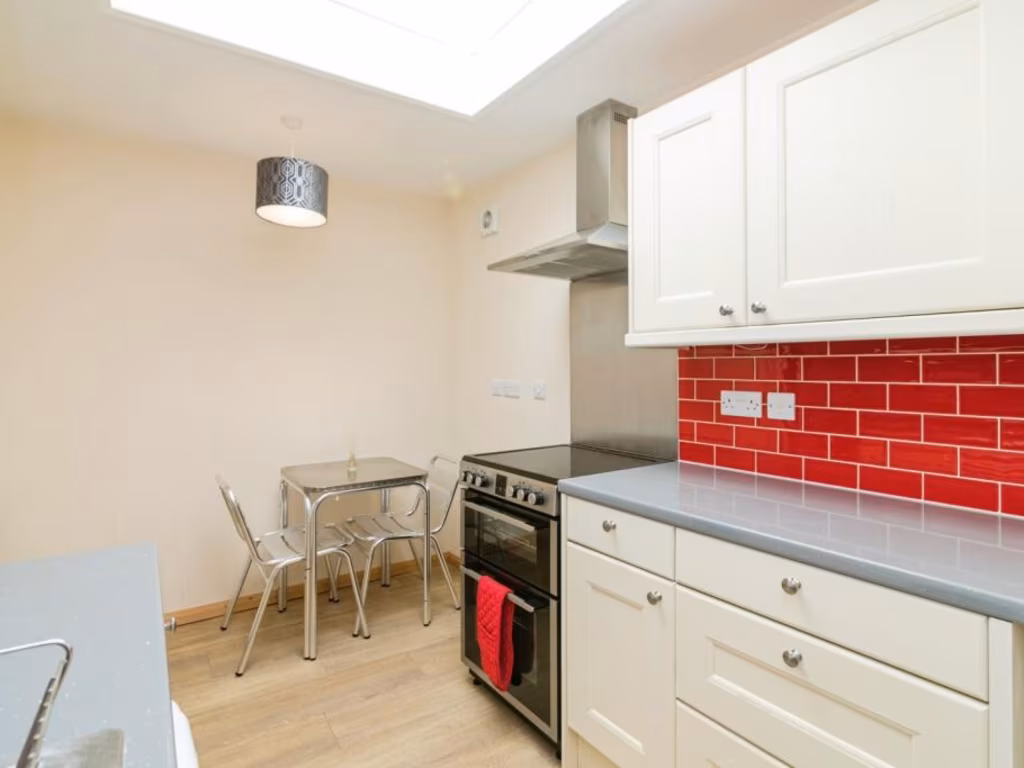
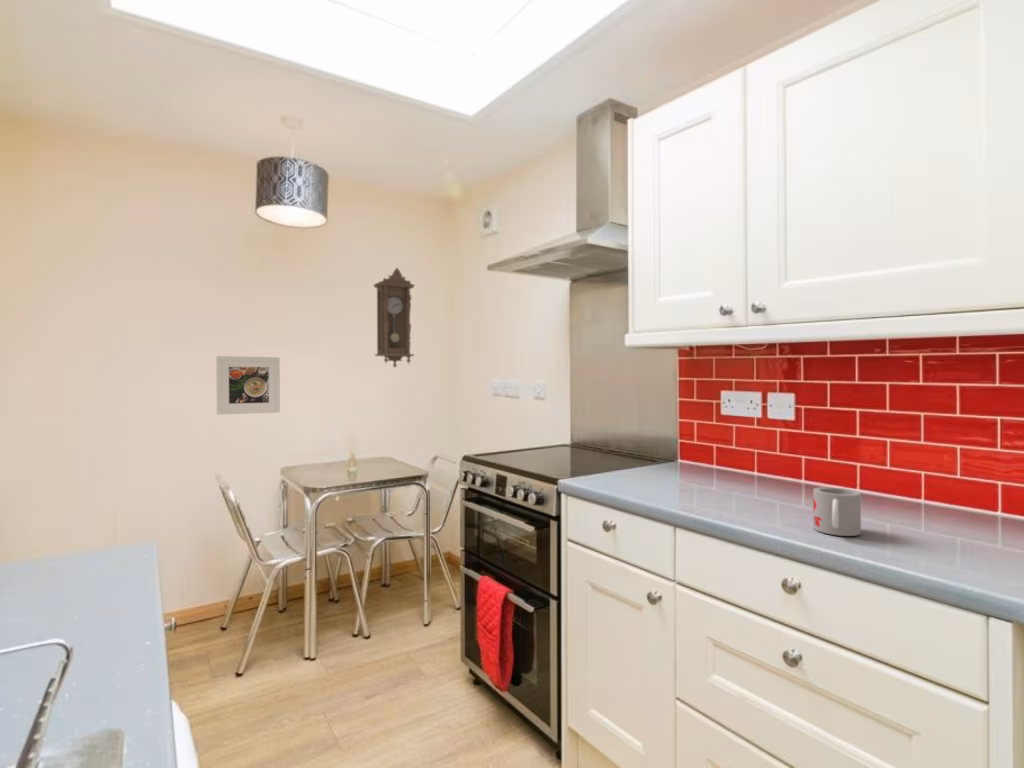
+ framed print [215,355,281,416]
+ mug [812,486,862,537]
+ pendulum clock [373,267,415,369]
